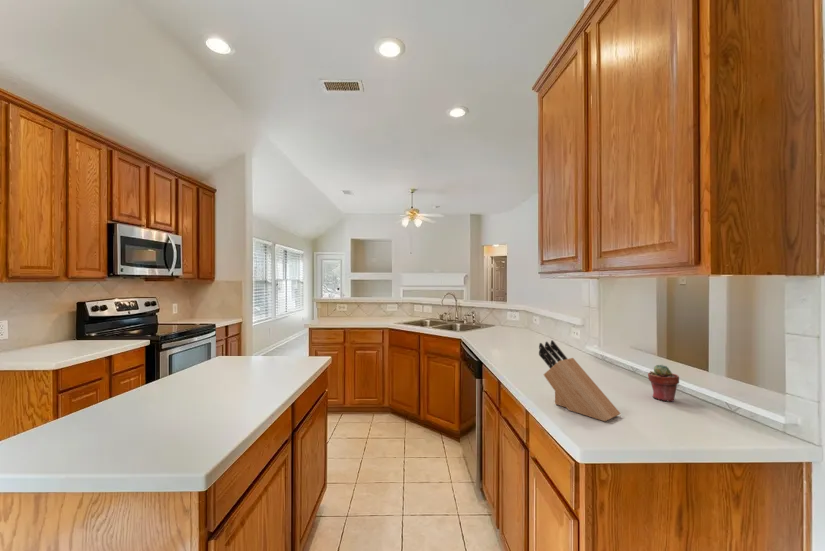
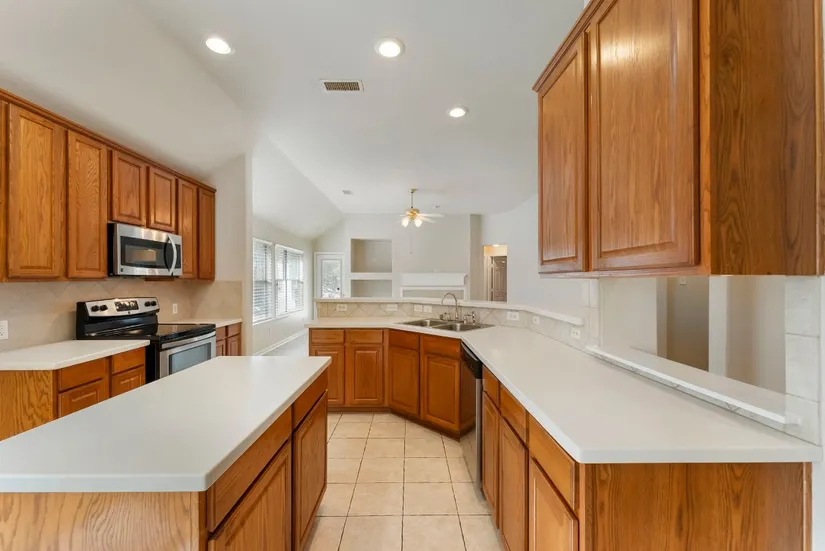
- potted succulent [647,363,680,403]
- knife block [538,339,621,422]
